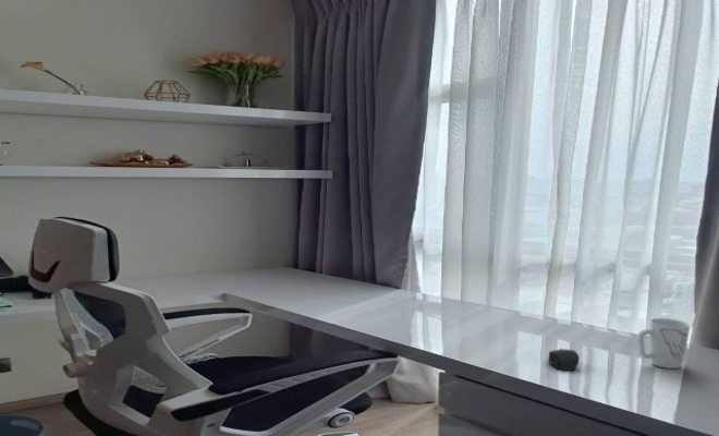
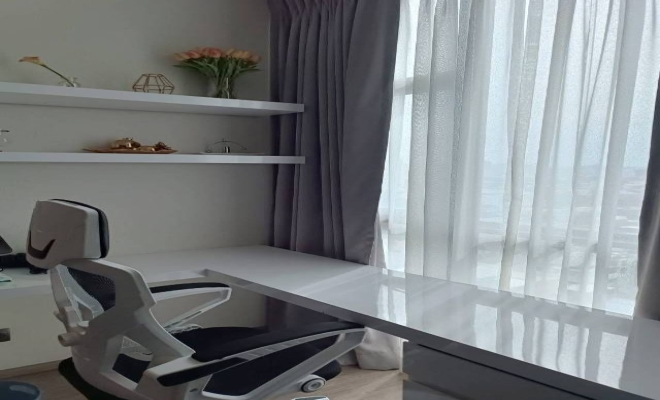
- mug [636,317,691,370]
- mouse [548,348,581,372]
